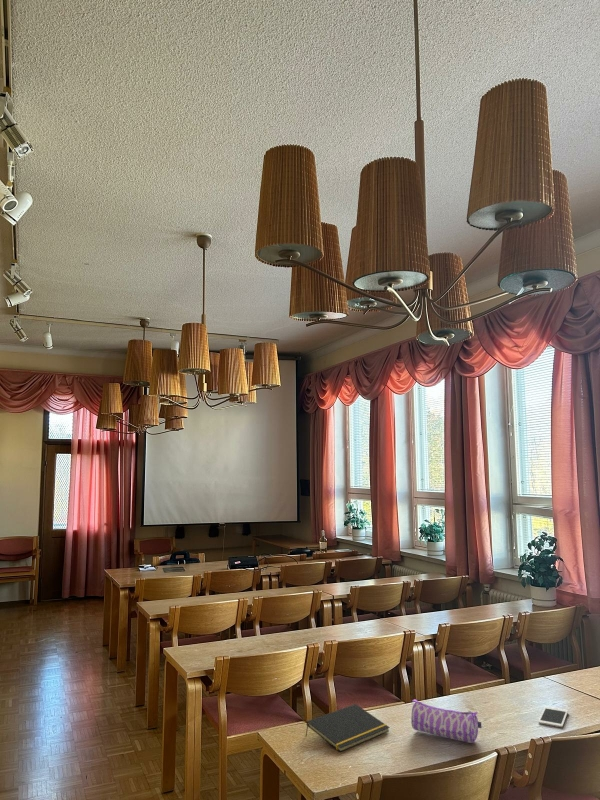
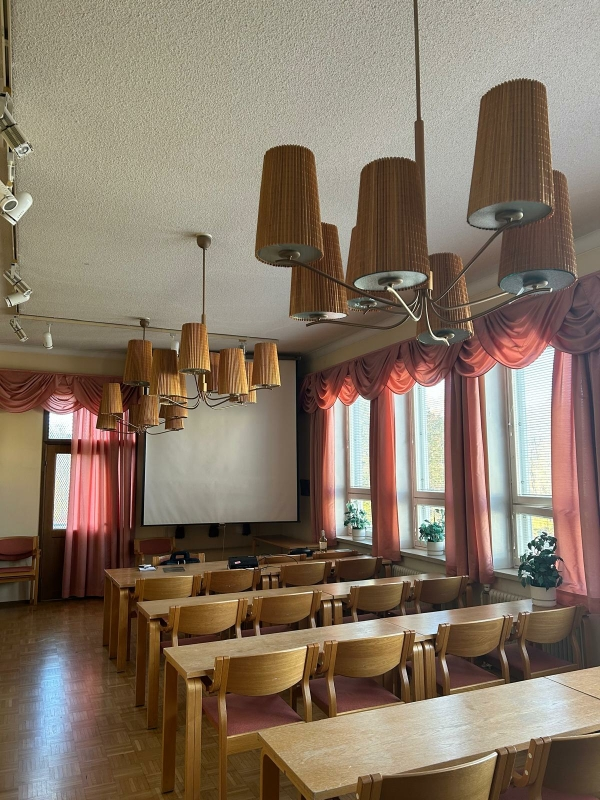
- notepad [305,703,391,753]
- pencil case [410,698,483,744]
- cell phone [537,706,569,728]
